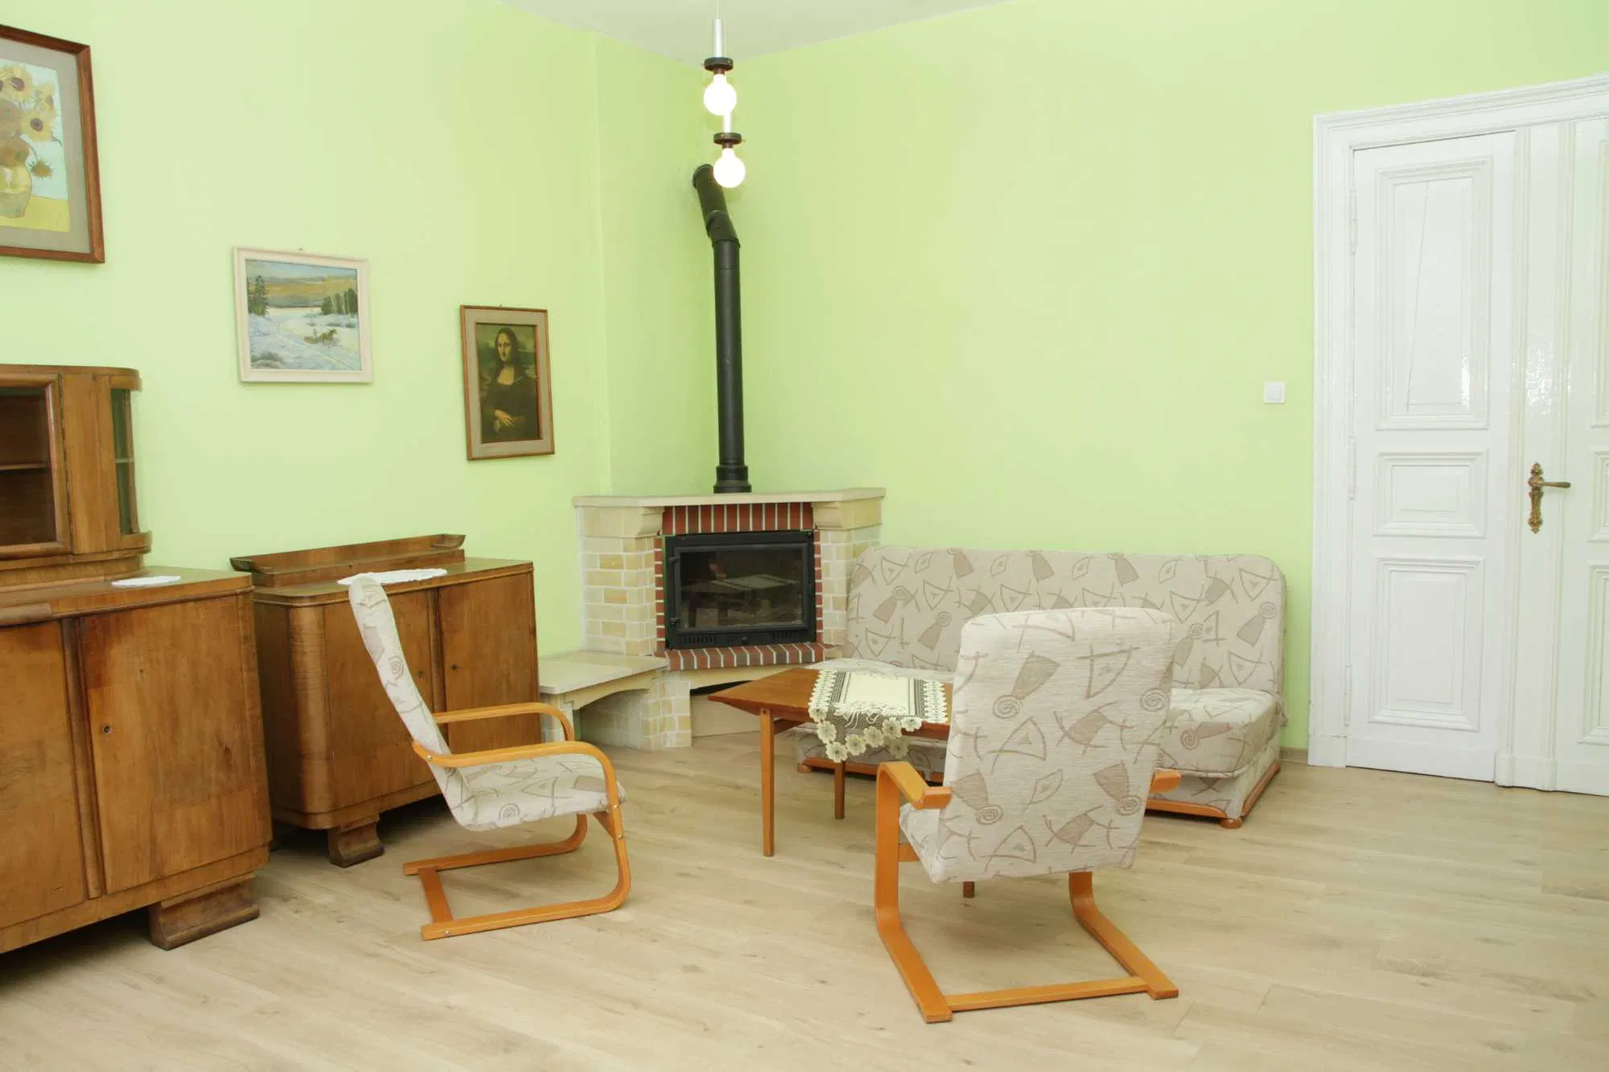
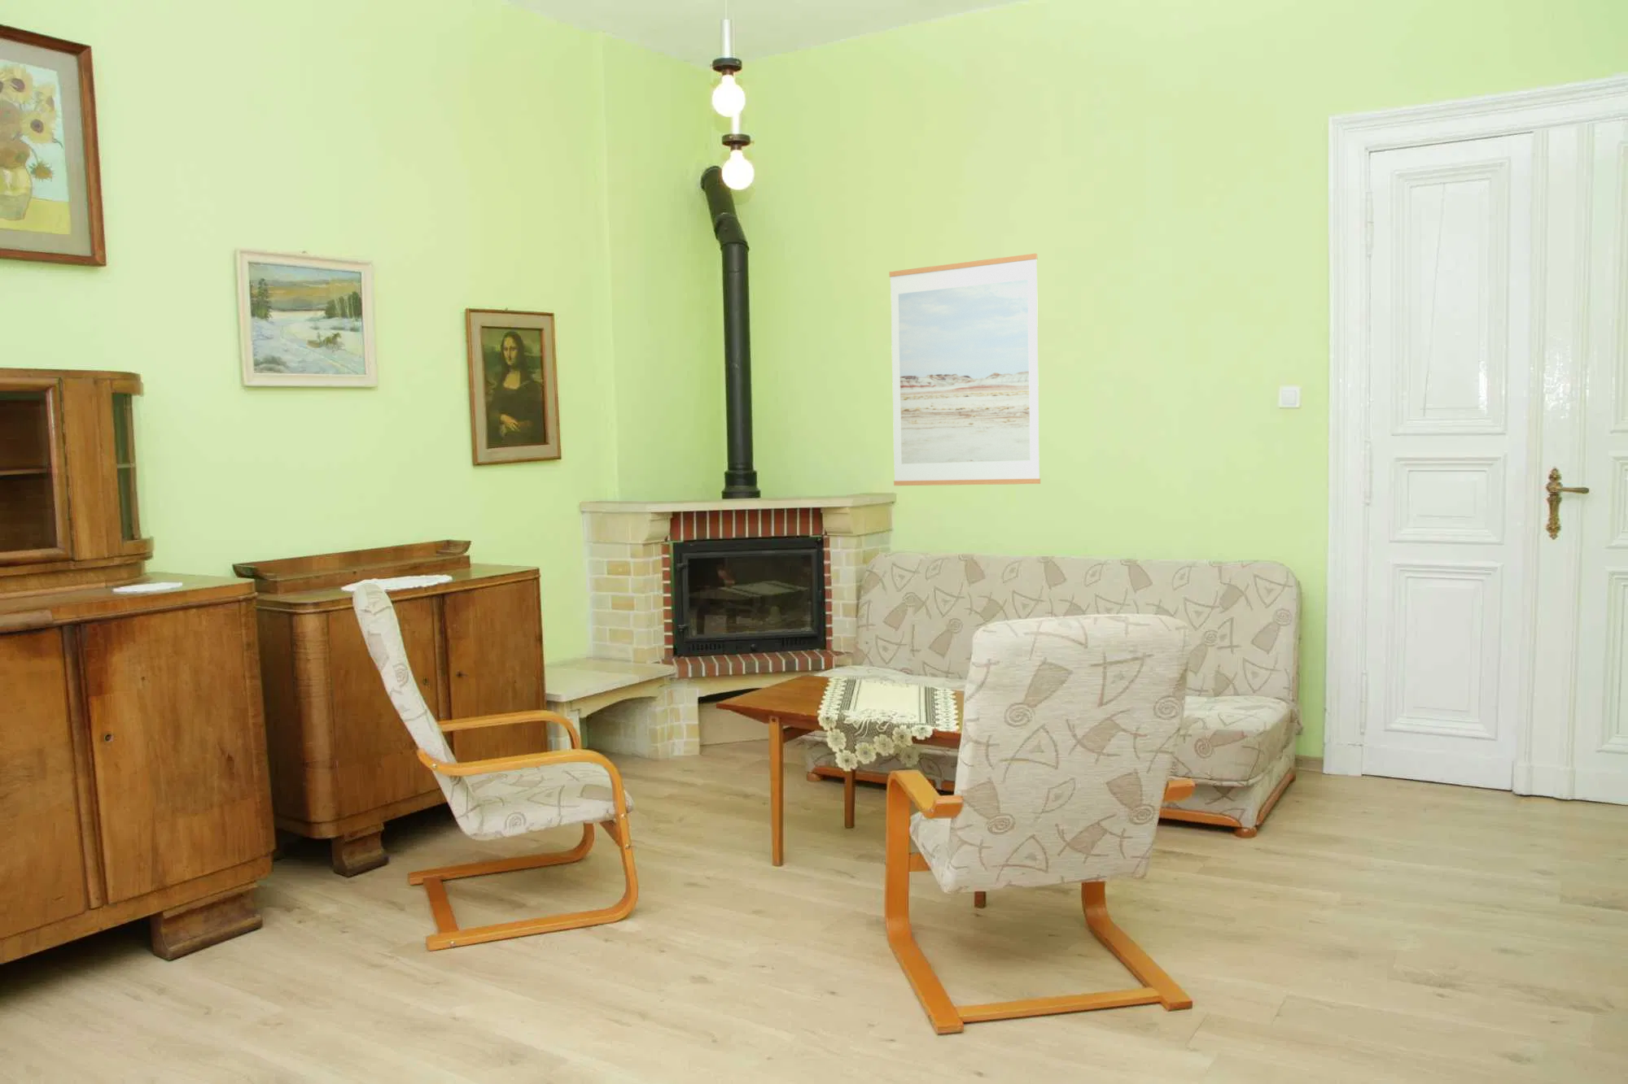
+ wall art [888,253,1041,486]
